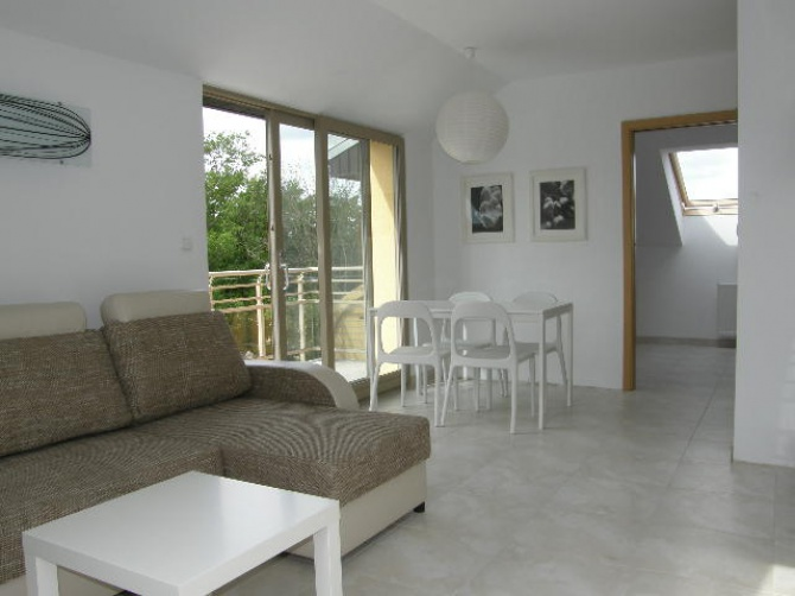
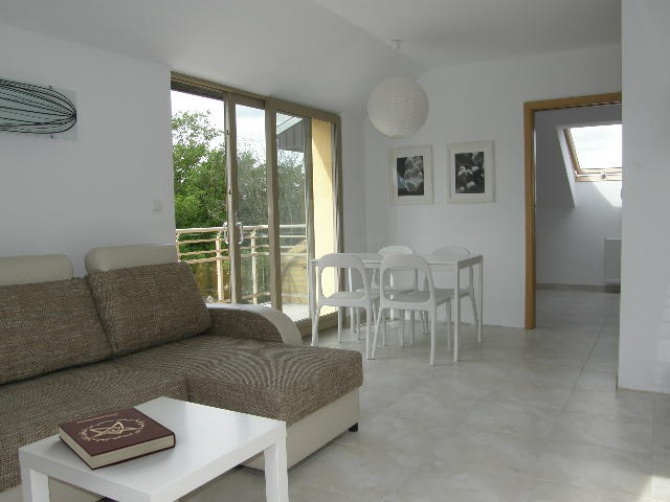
+ book [57,406,177,471]
